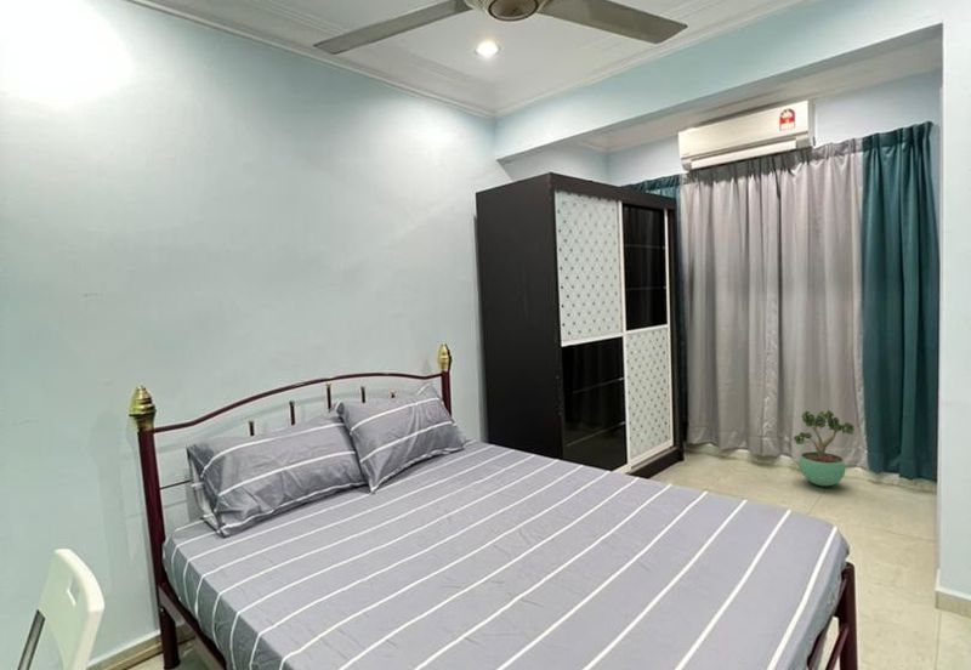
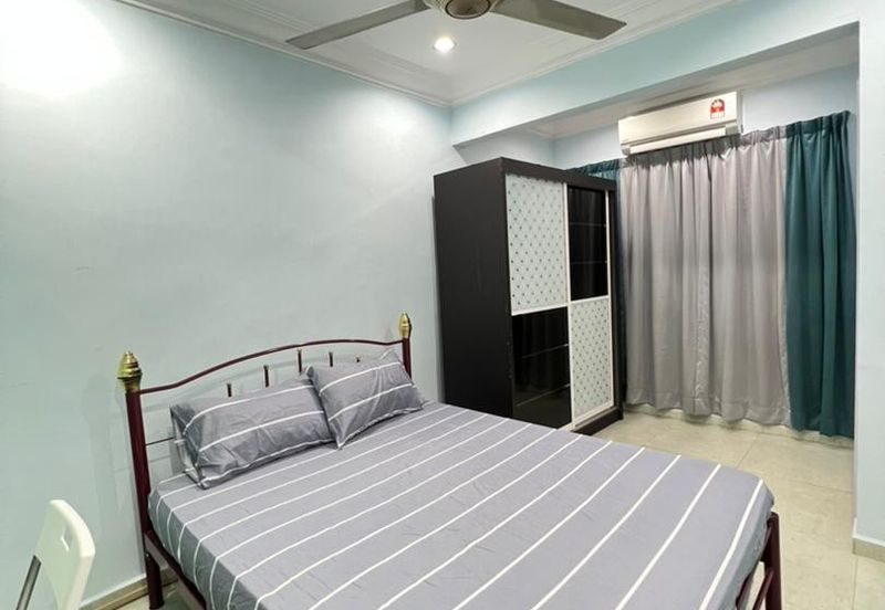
- potted plant [793,409,856,487]
